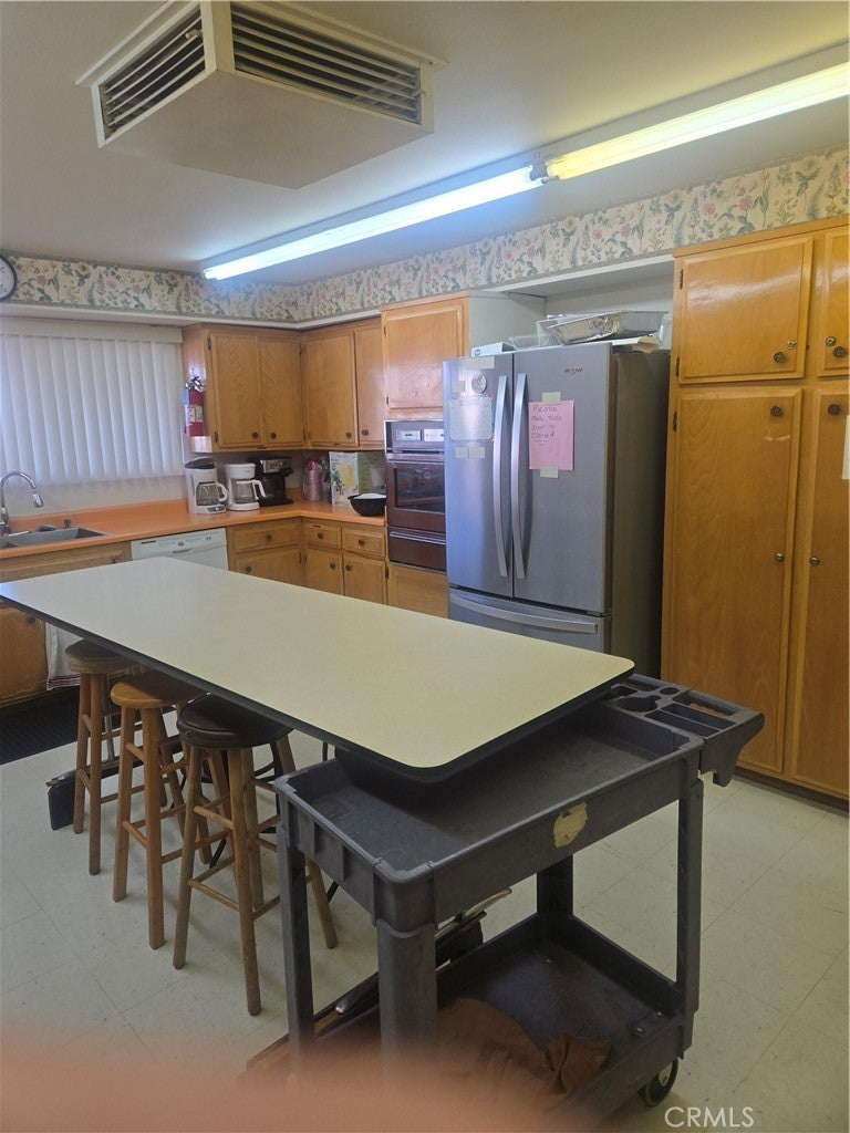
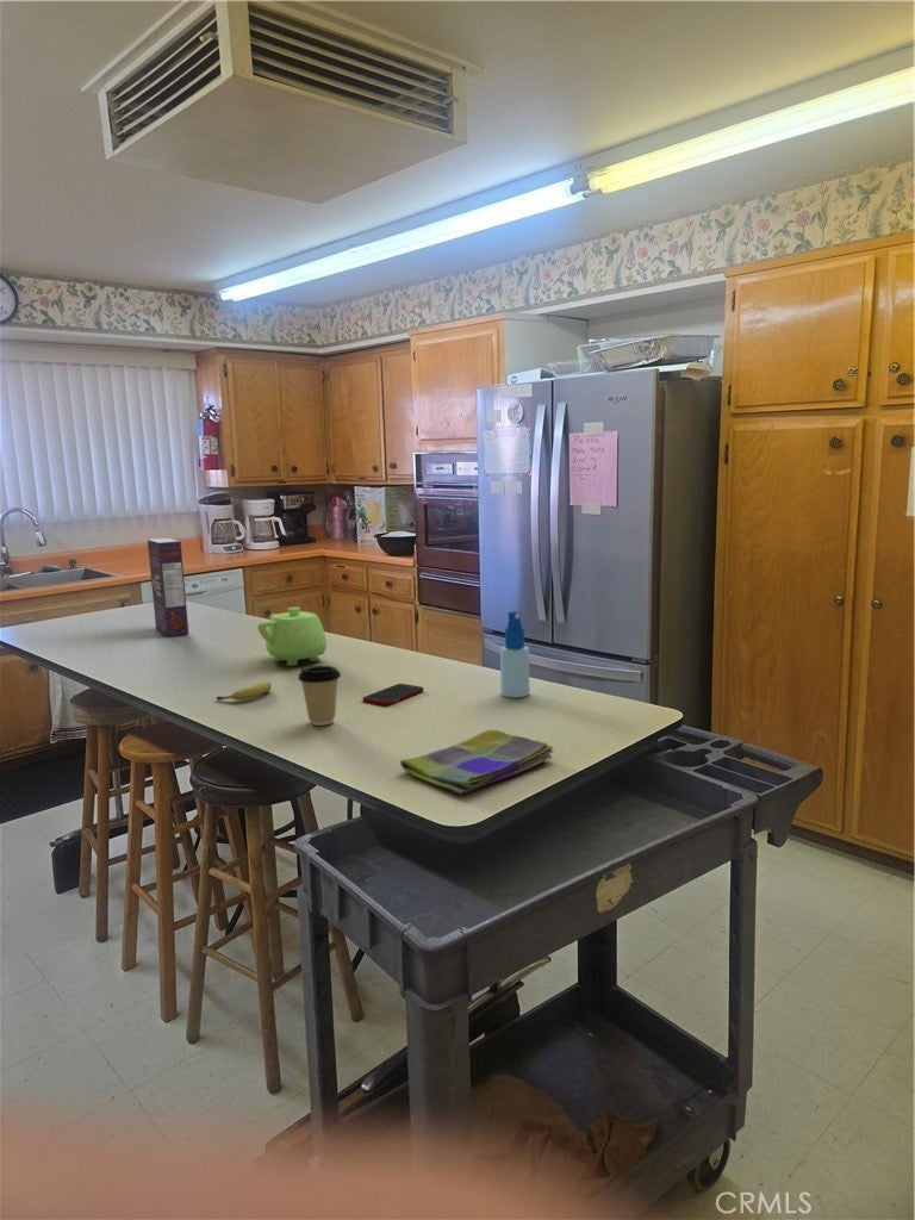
+ dish towel [399,728,554,796]
+ teapot [256,606,328,667]
+ cereal box [147,537,189,637]
+ fruit [216,679,273,702]
+ spray bottle [499,610,531,698]
+ coffee cup [297,665,342,727]
+ cell phone [362,683,424,707]
